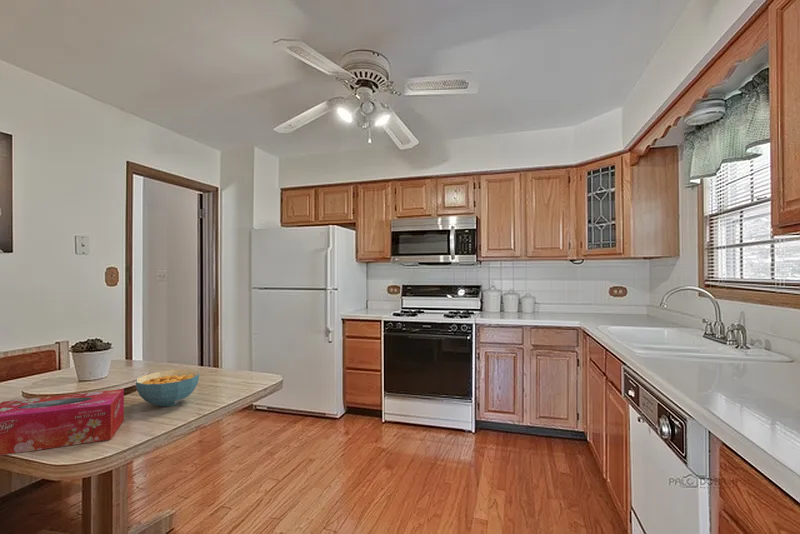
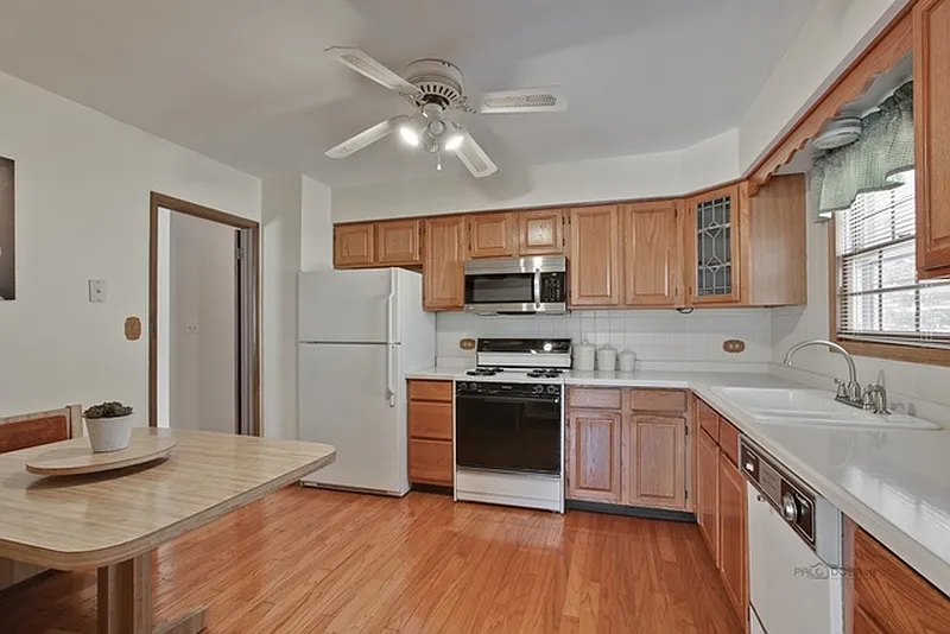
- cereal bowl [135,369,200,408]
- tissue box [0,388,125,456]
